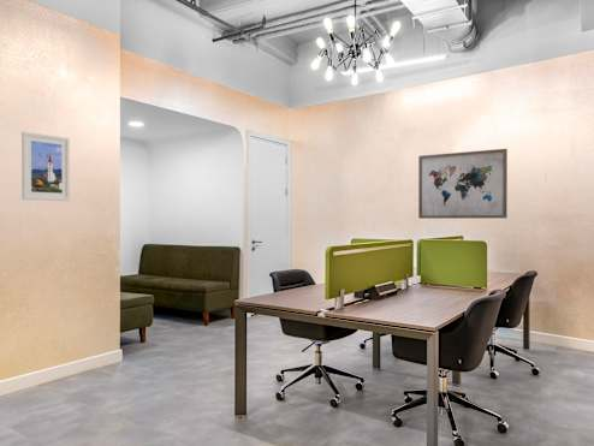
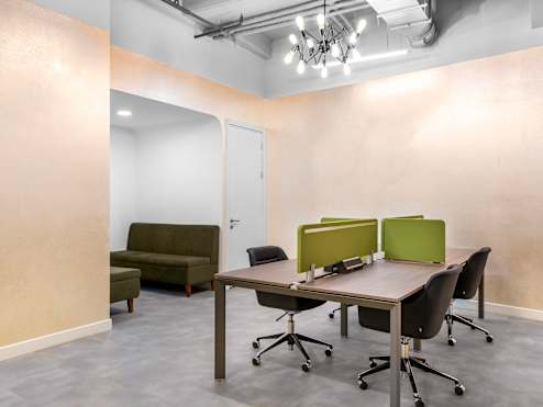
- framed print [20,130,71,202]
- wall art [417,148,509,220]
